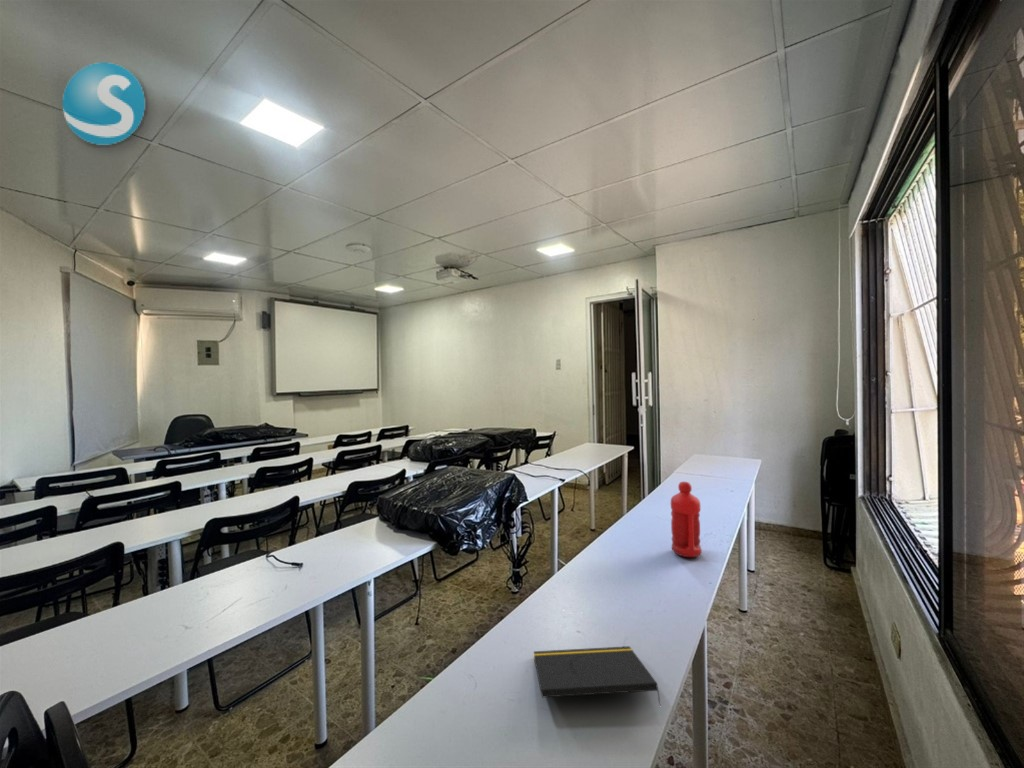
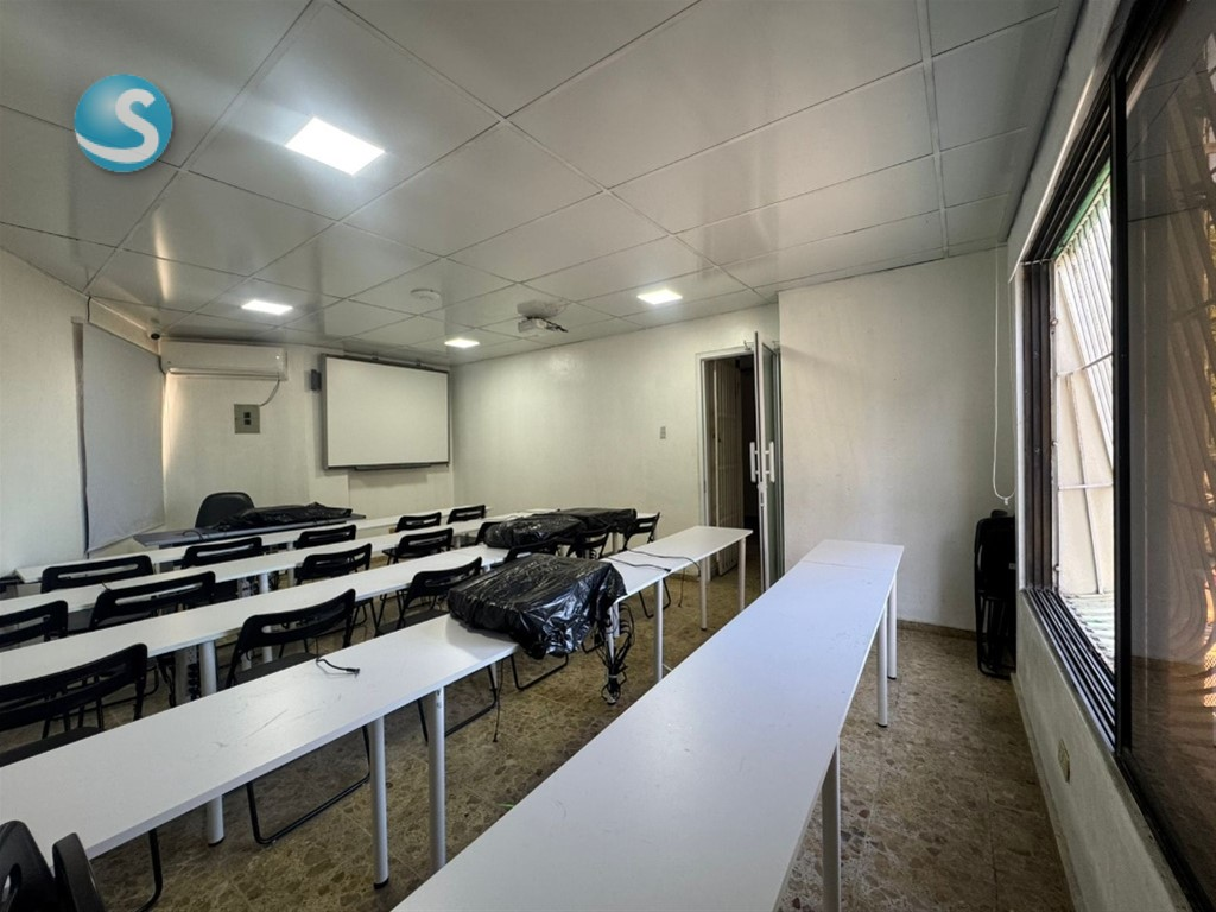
- water bottle [670,481,703,558]
- notepad [533,645,661,705]
